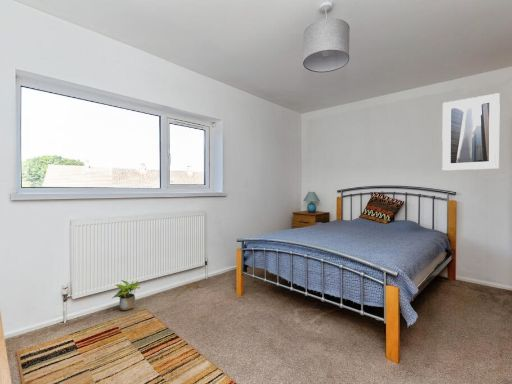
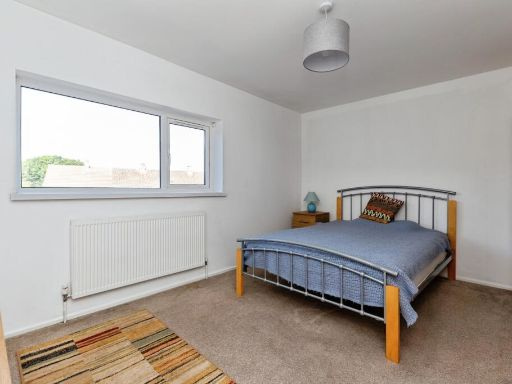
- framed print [441,92,501,172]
- potted plant [112,279,141,311]
